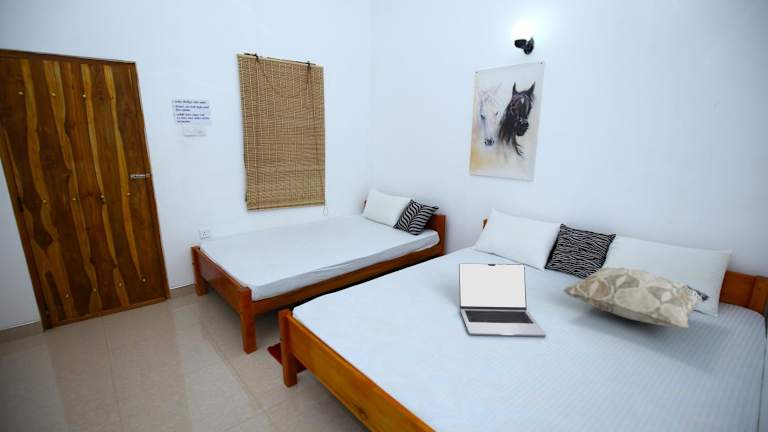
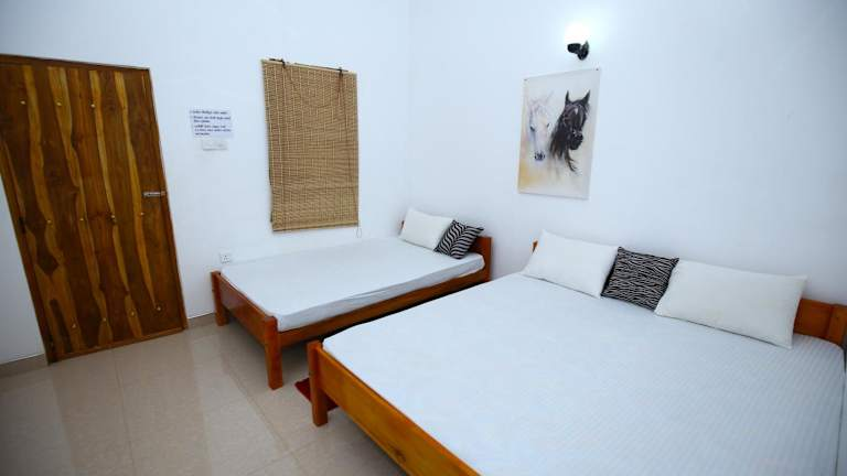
- decorative pillow [562,266,711,330]
- laptop [458,263,547,338]
